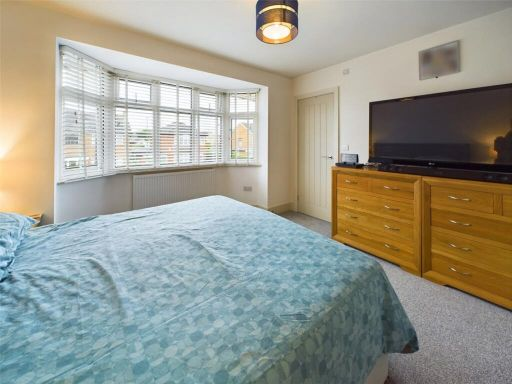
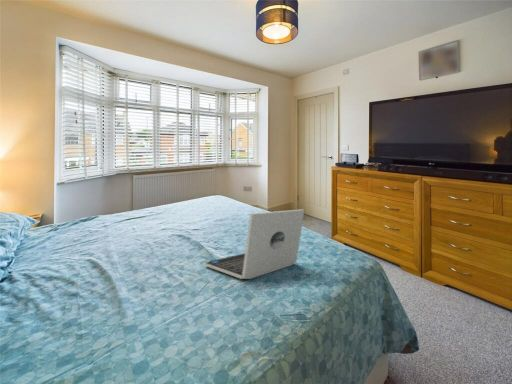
+ laptop [204,208,305,280]
